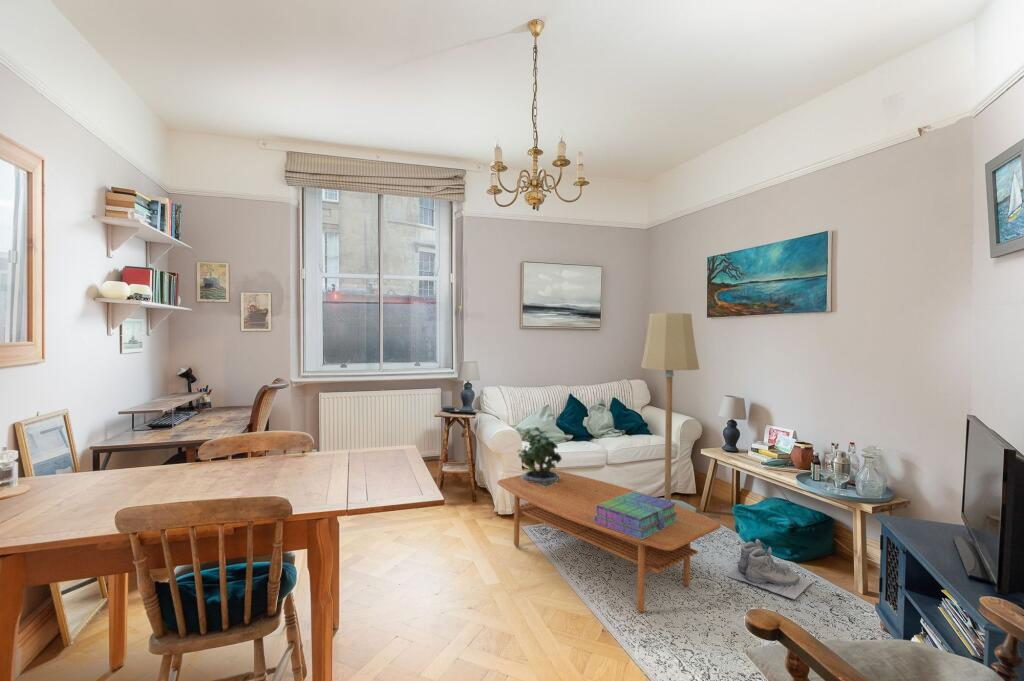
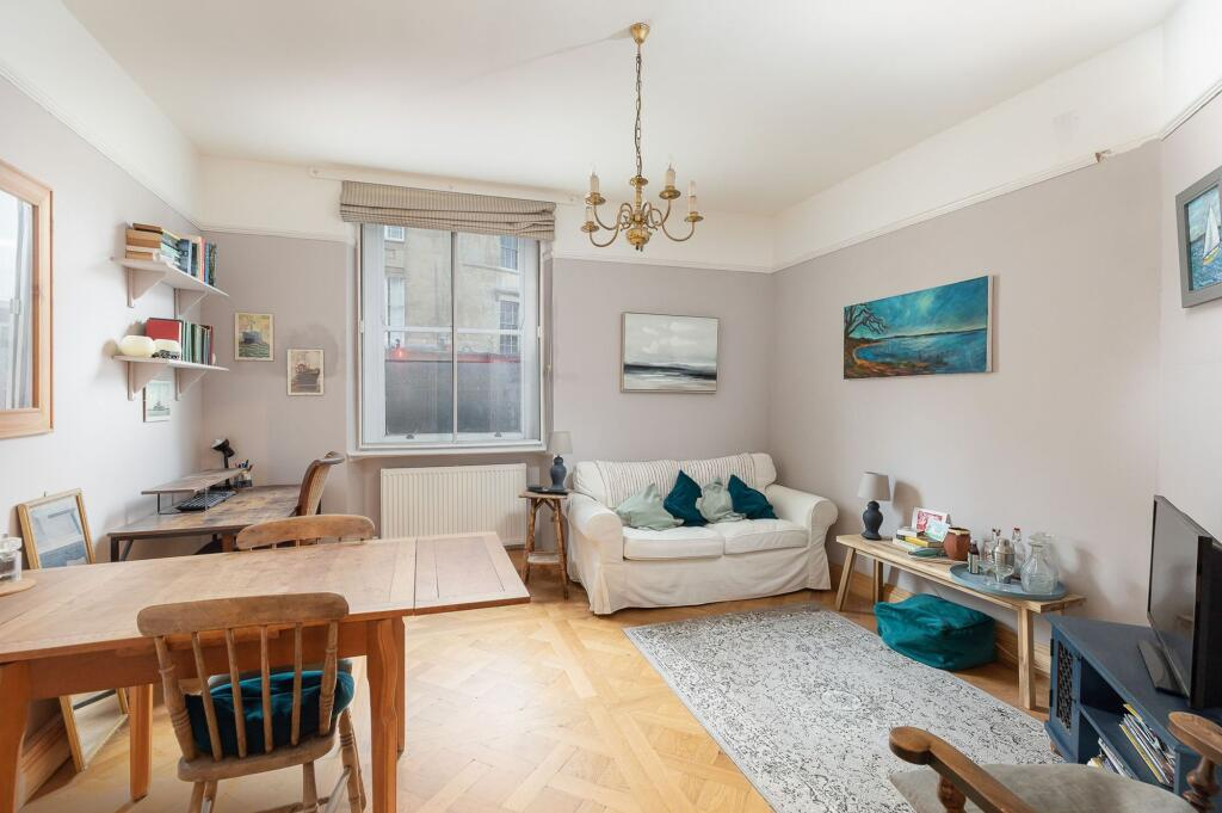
- floor lamp [640,312,700,513]
- potted plant [517,426,563,487]
- boots [725,538,815,600]
- stack of books [594,491,678,539]
- coffee table [496,469,722,614]
